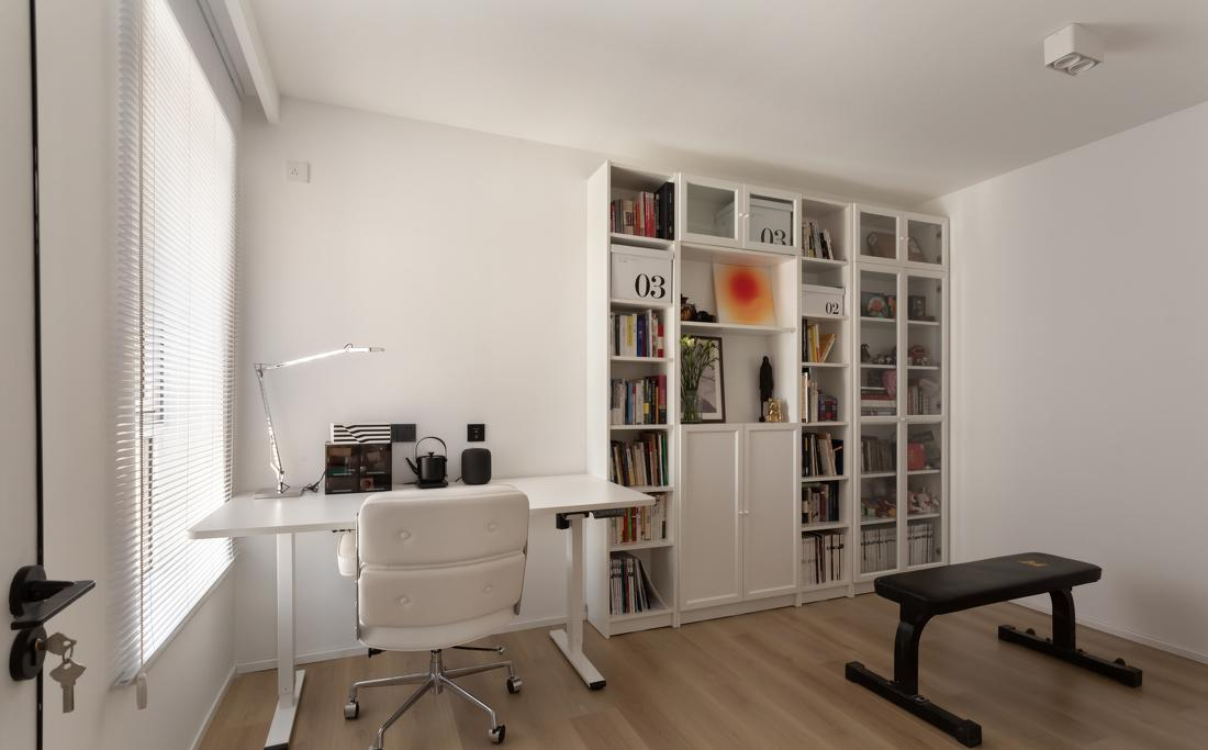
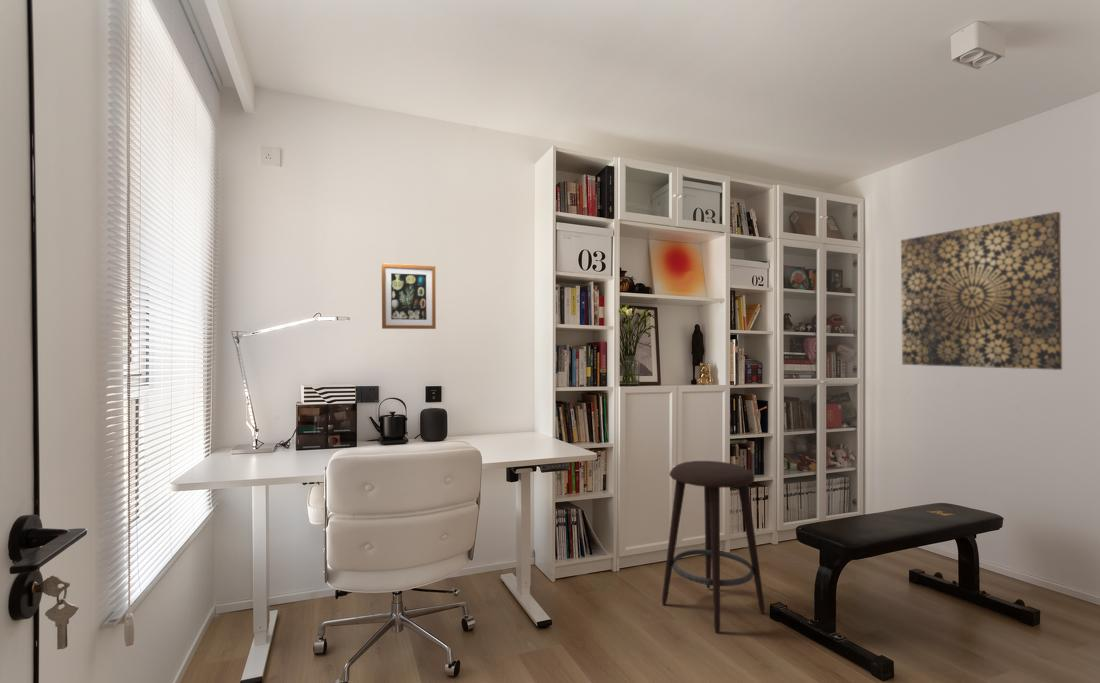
+ wall art [900,211,1063,371]
+ stool [661,460,766,635]
+ wall art [381,262,437,330]
